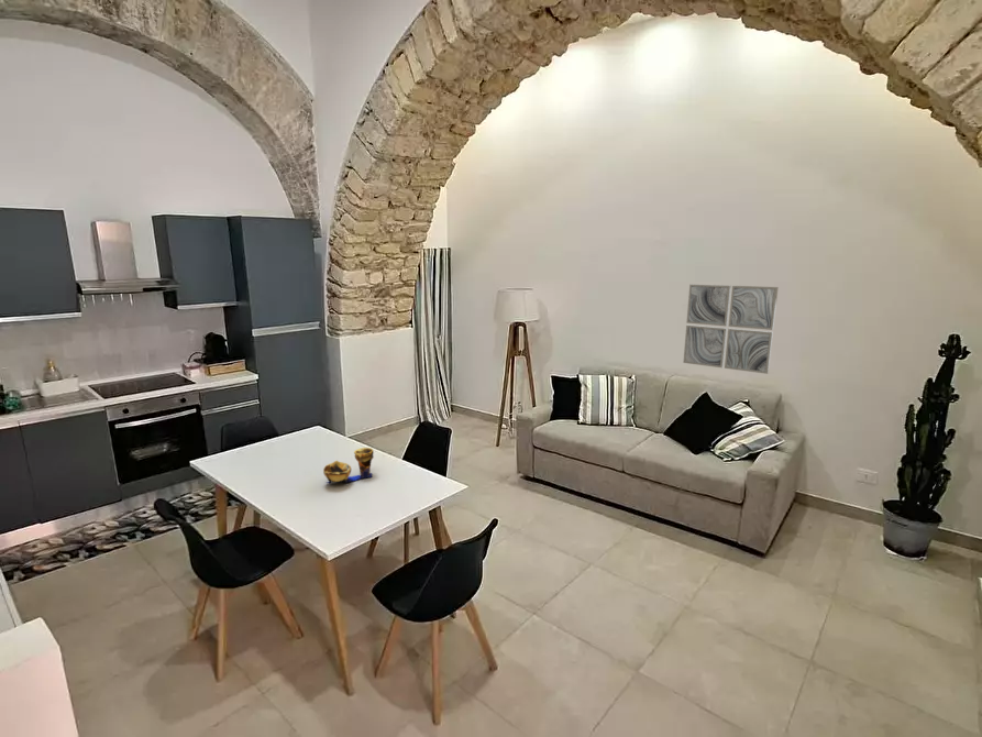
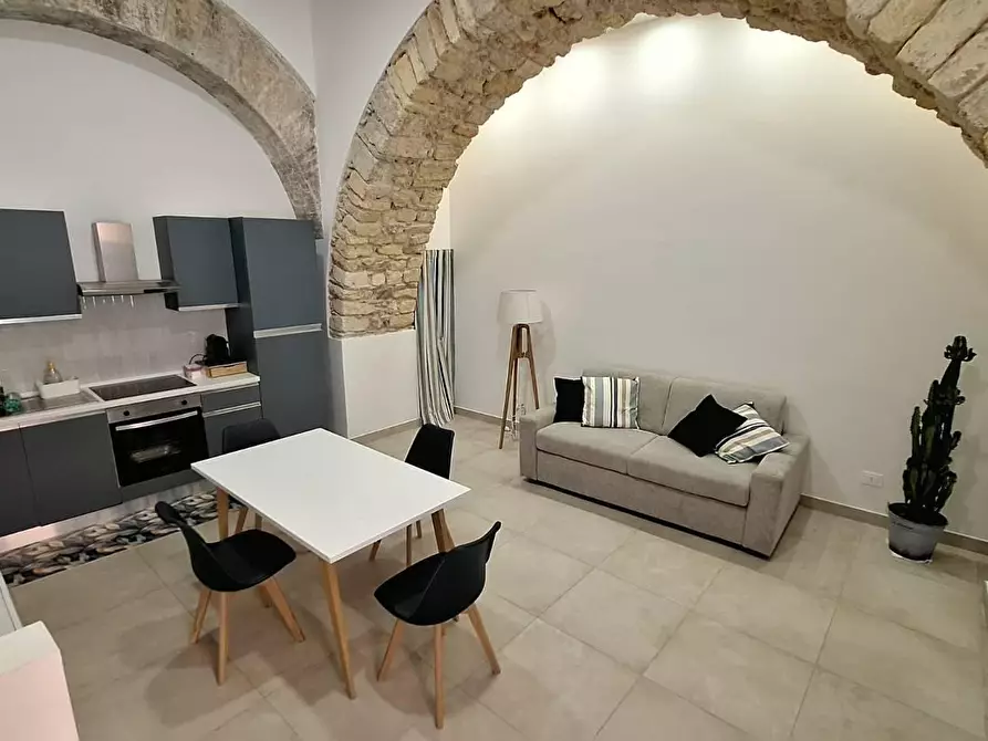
- decorative bowl [322,447,375,484]
- wall art [682,283,780,375]
